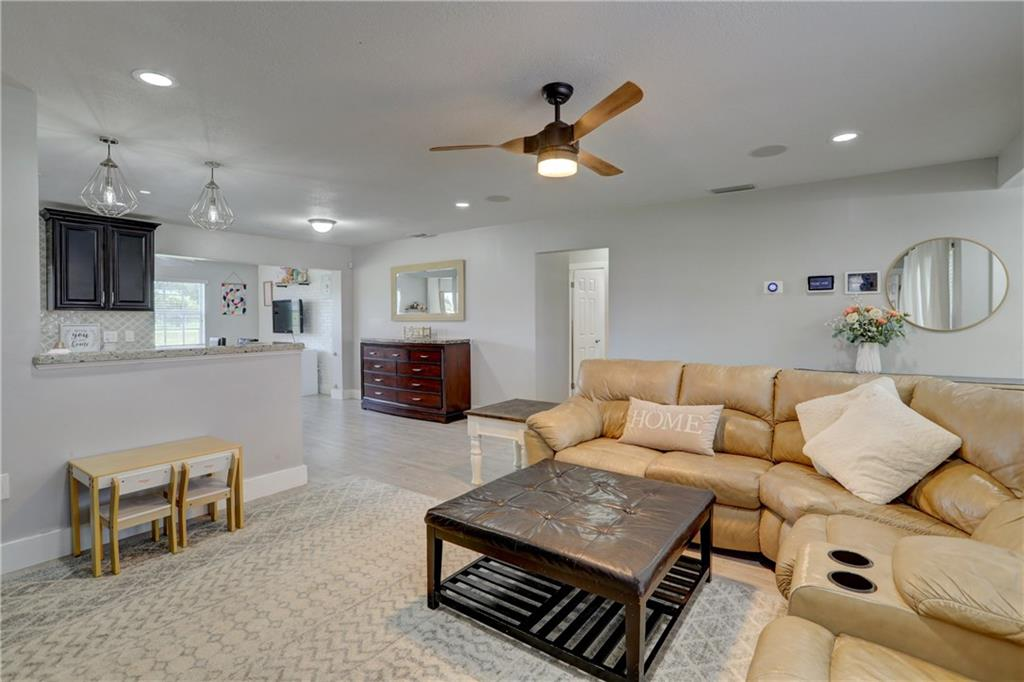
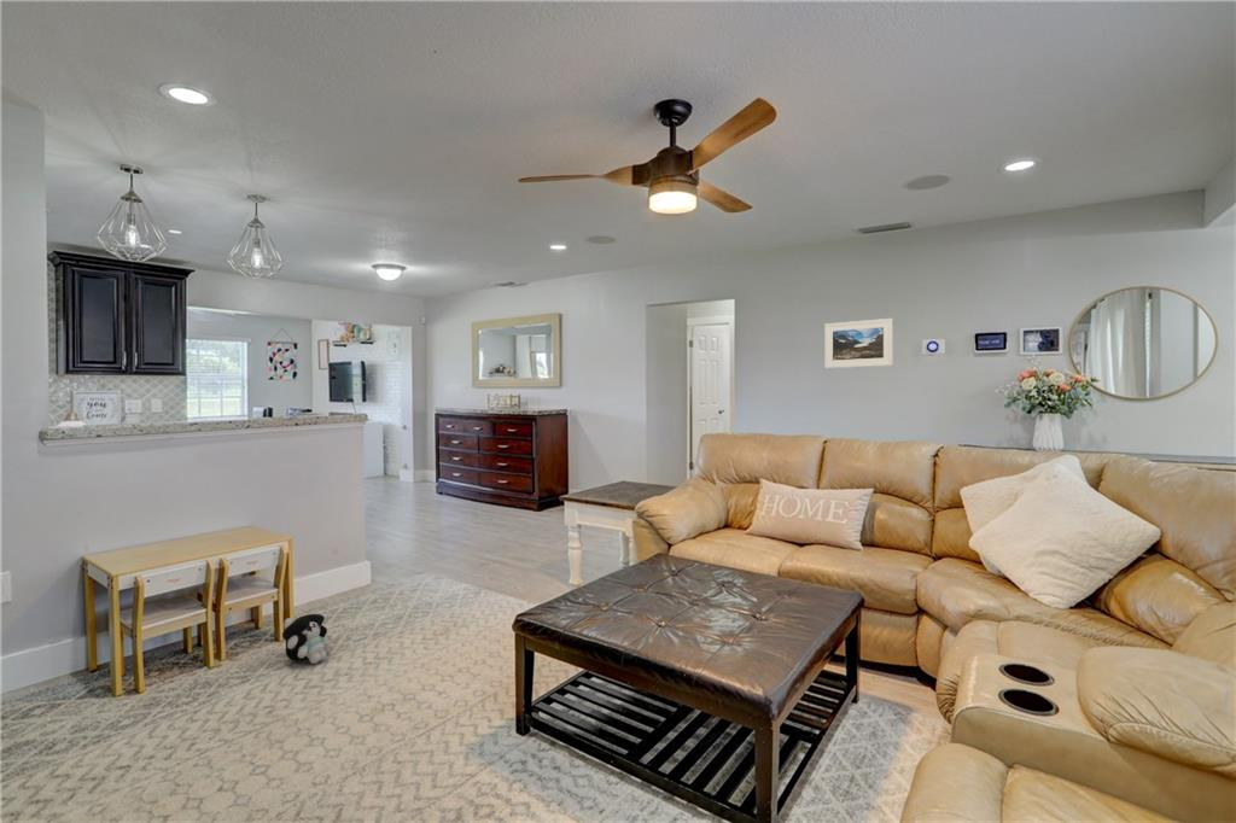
+ plush toy [281,613,333,665]
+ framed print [823,317,893,369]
